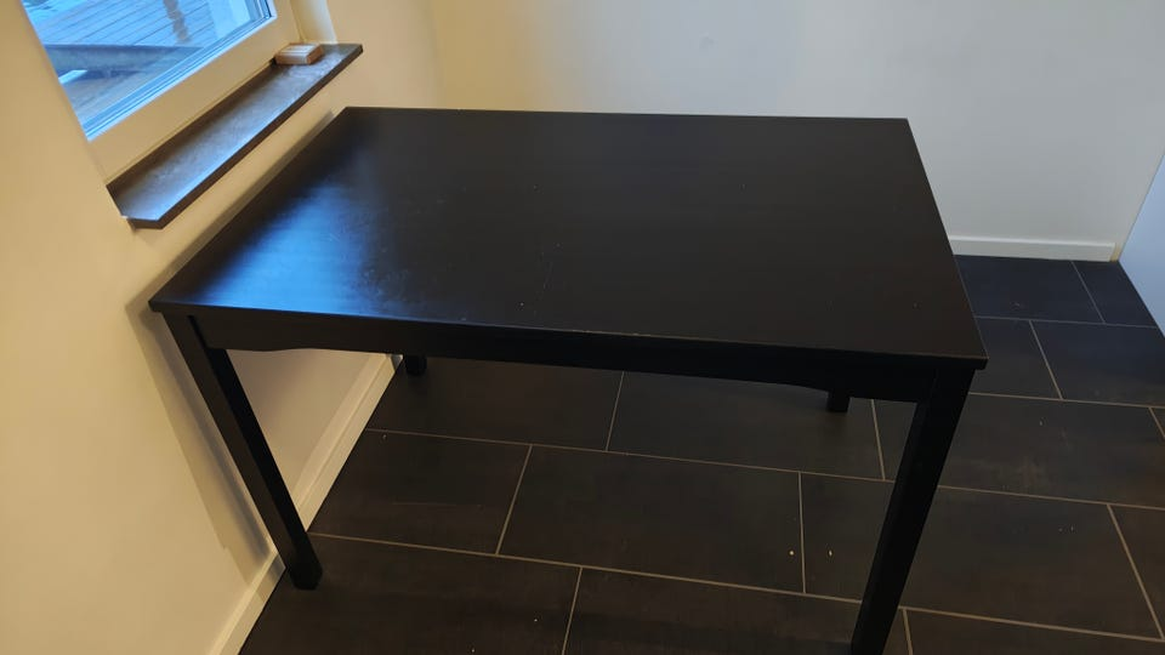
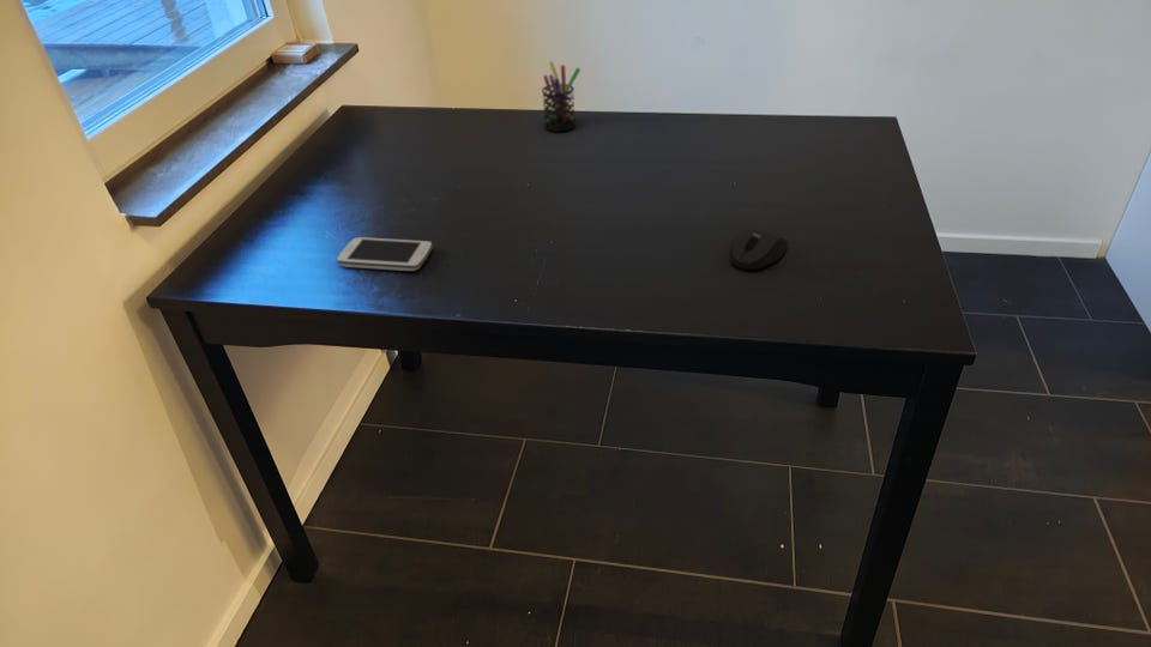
+ pen holder [541,60,581,133]
+ smartphone [336,236,434,272]
+ mouse [729,226,789,271]
